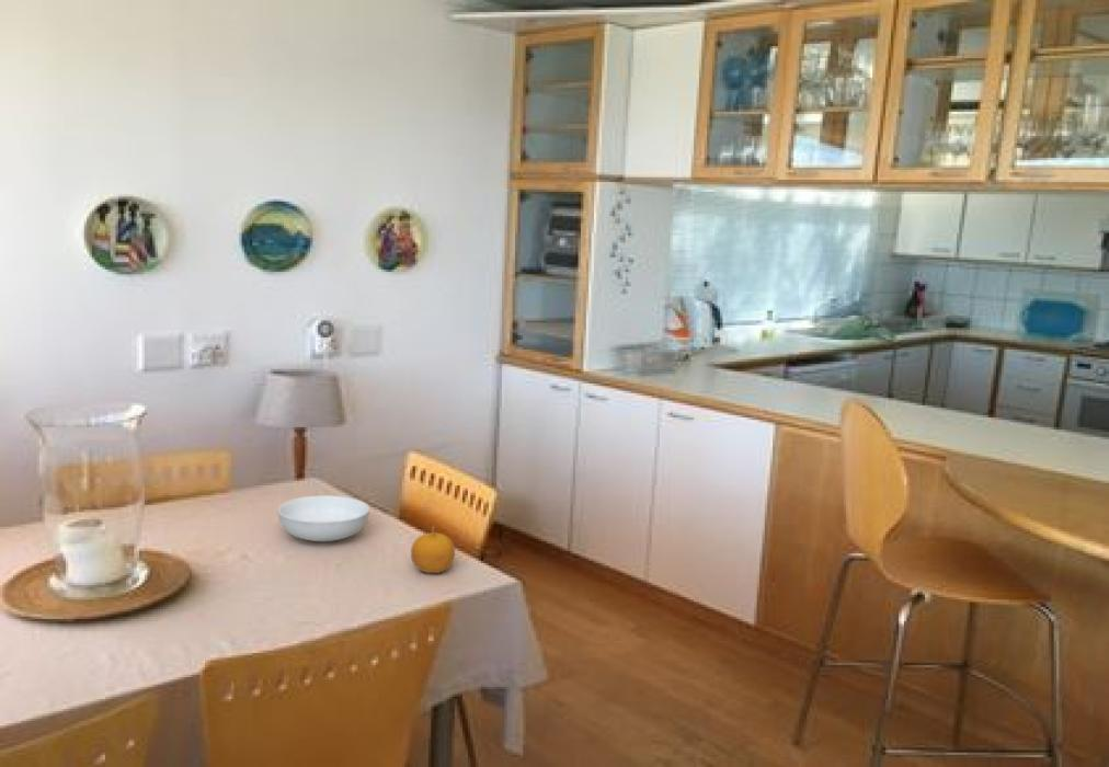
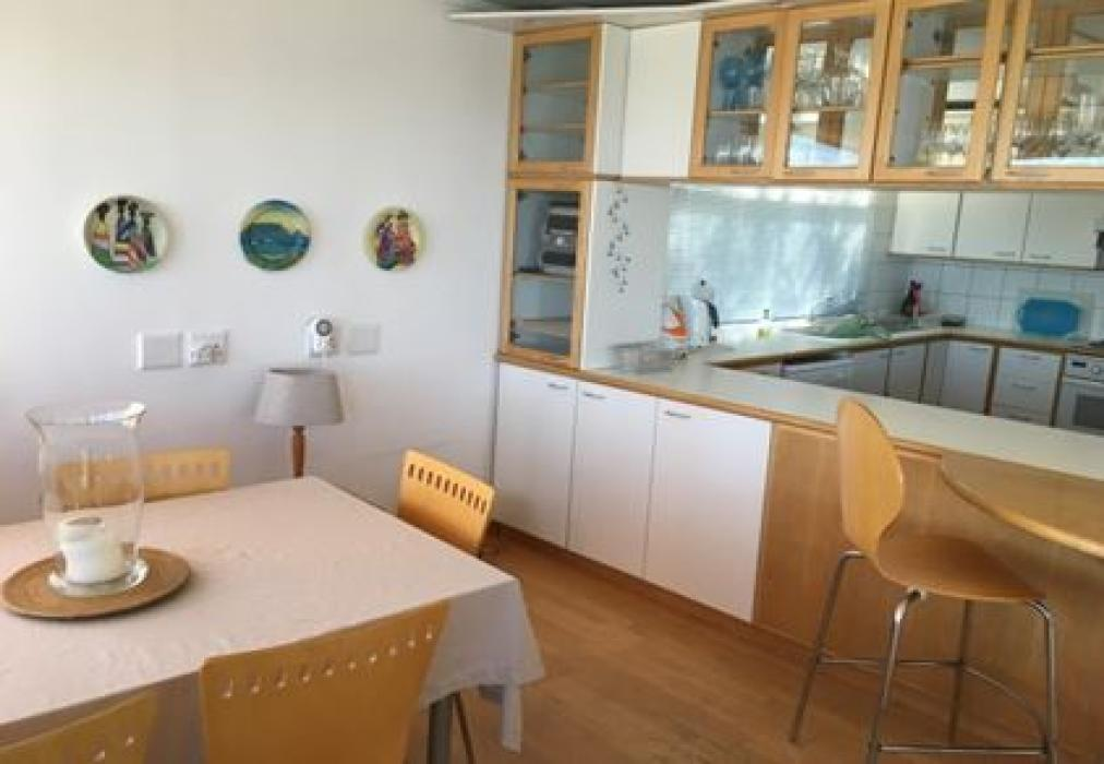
- serving bowl [277,494,370,542]
- fruit [410,524,456,574]
